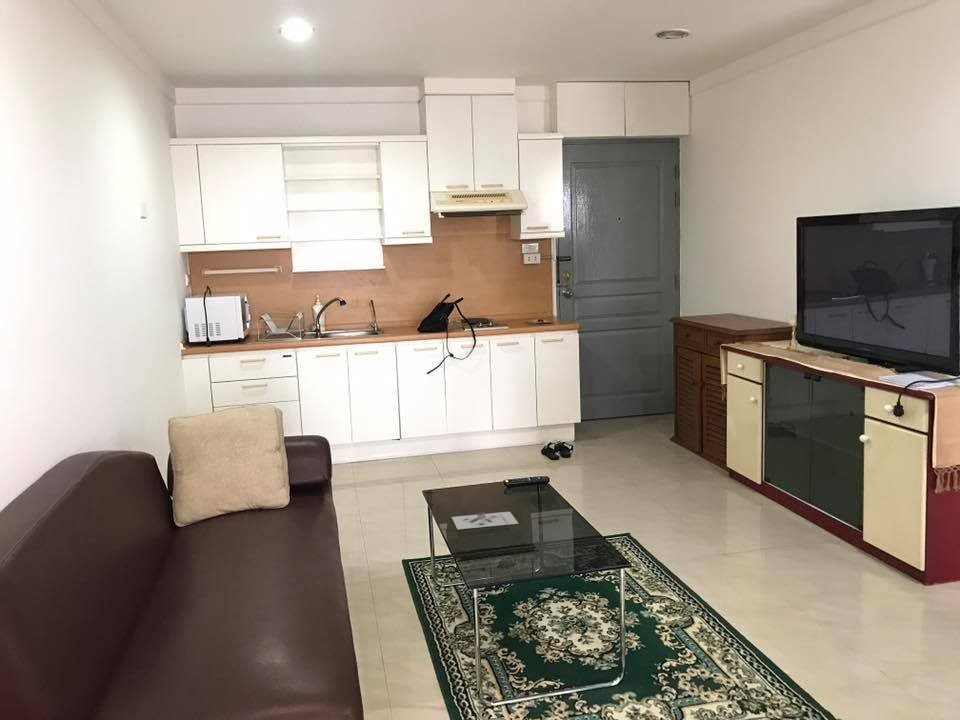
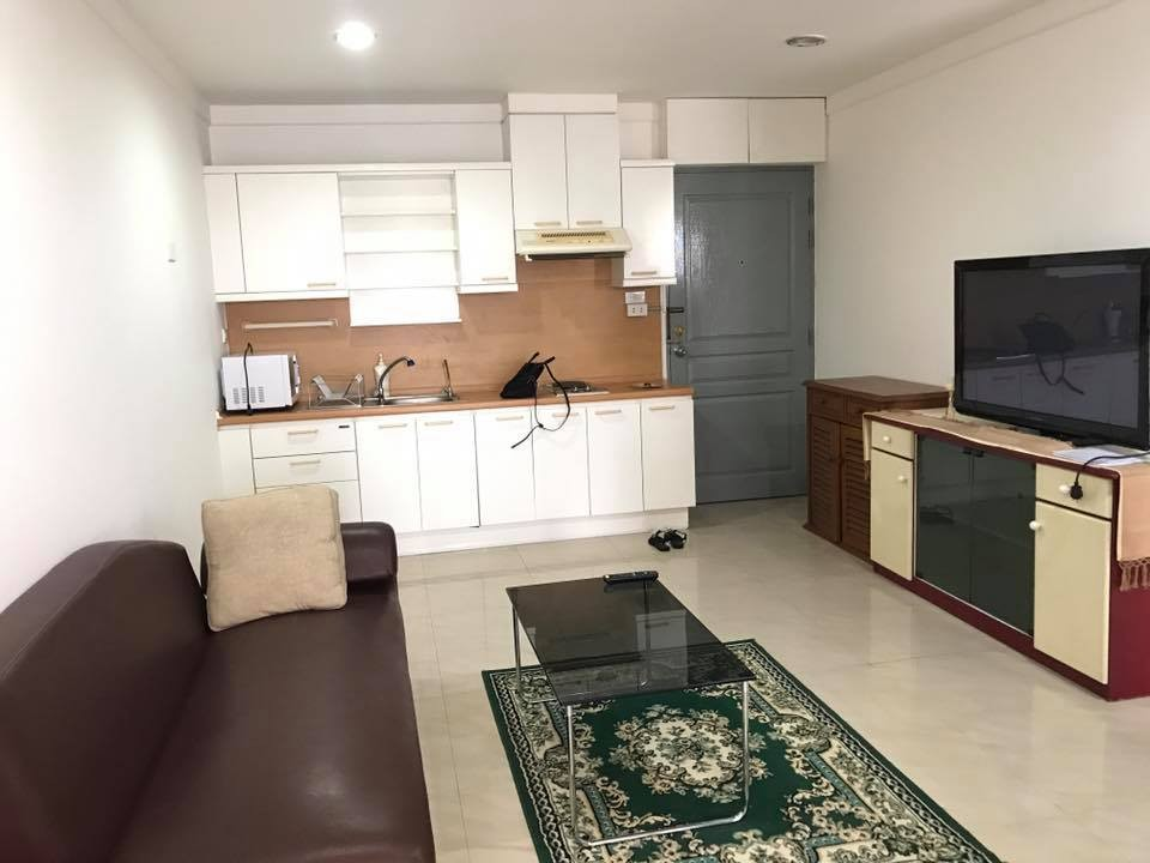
- architectural model [451,511,520,530]
